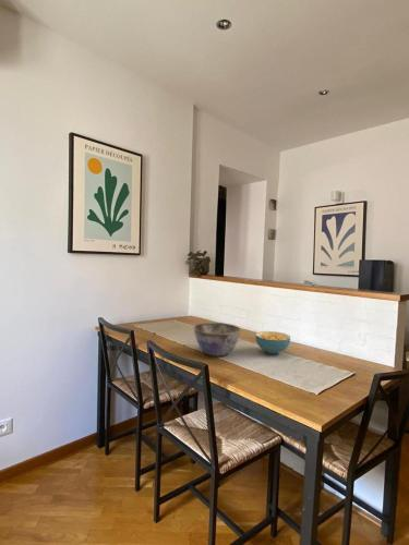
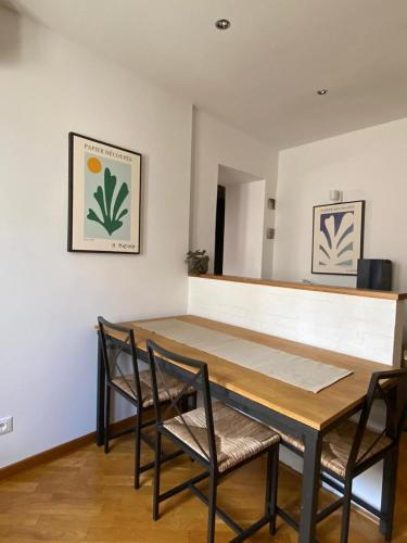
- bowl [192,322,242,356]
- cereal bowl [254,330,291,355]
